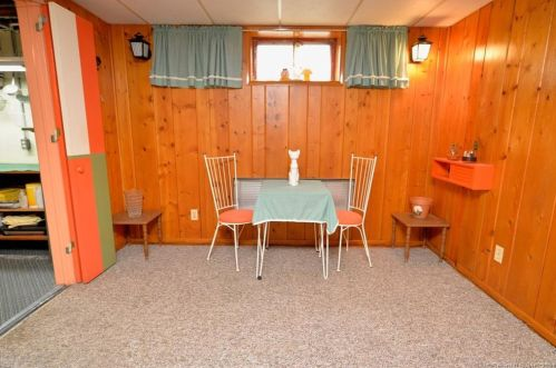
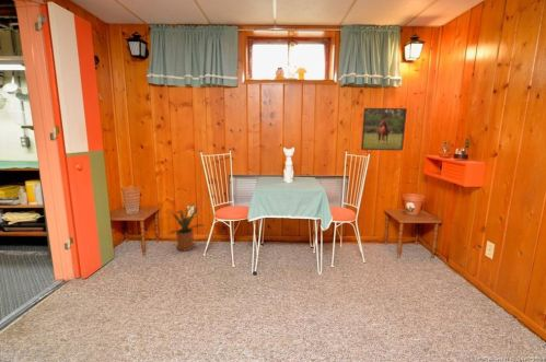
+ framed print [360,107,408,151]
+ house plant [165,200,207,252]
